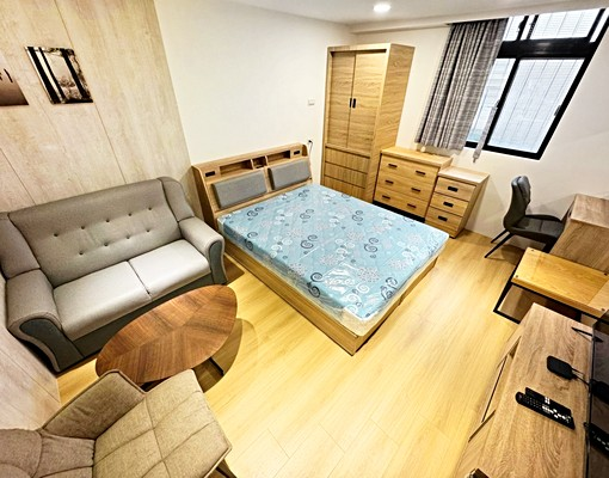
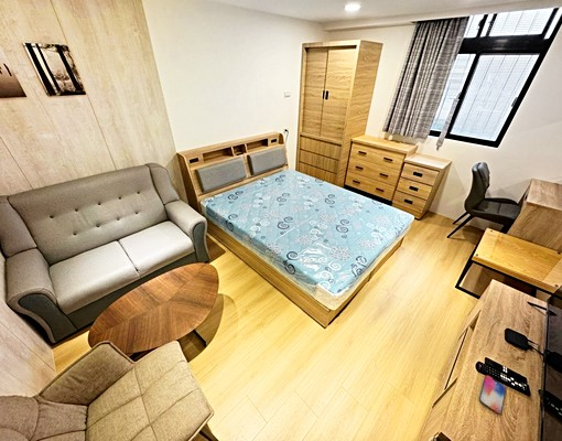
+ smartphone [478,374,507,416]
